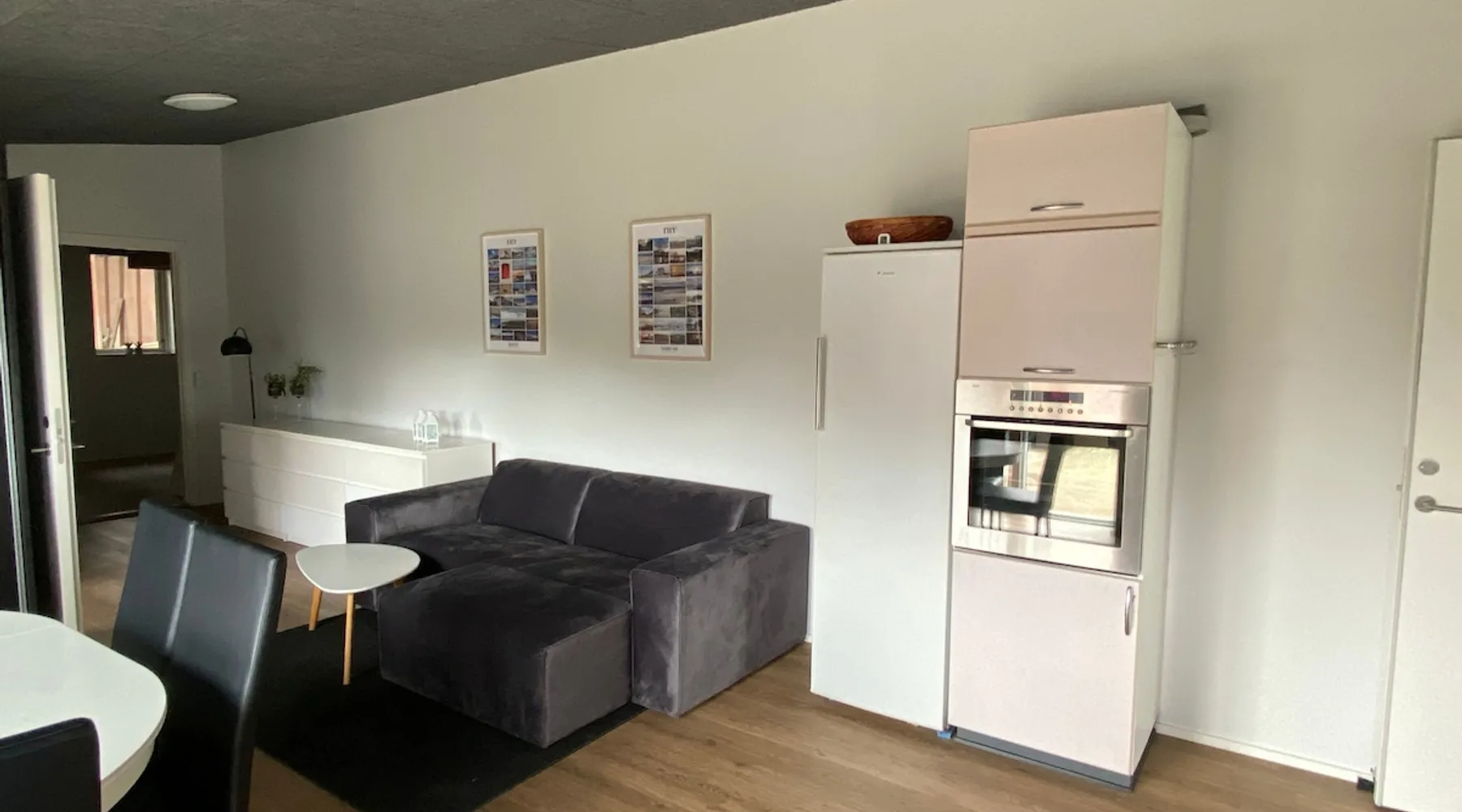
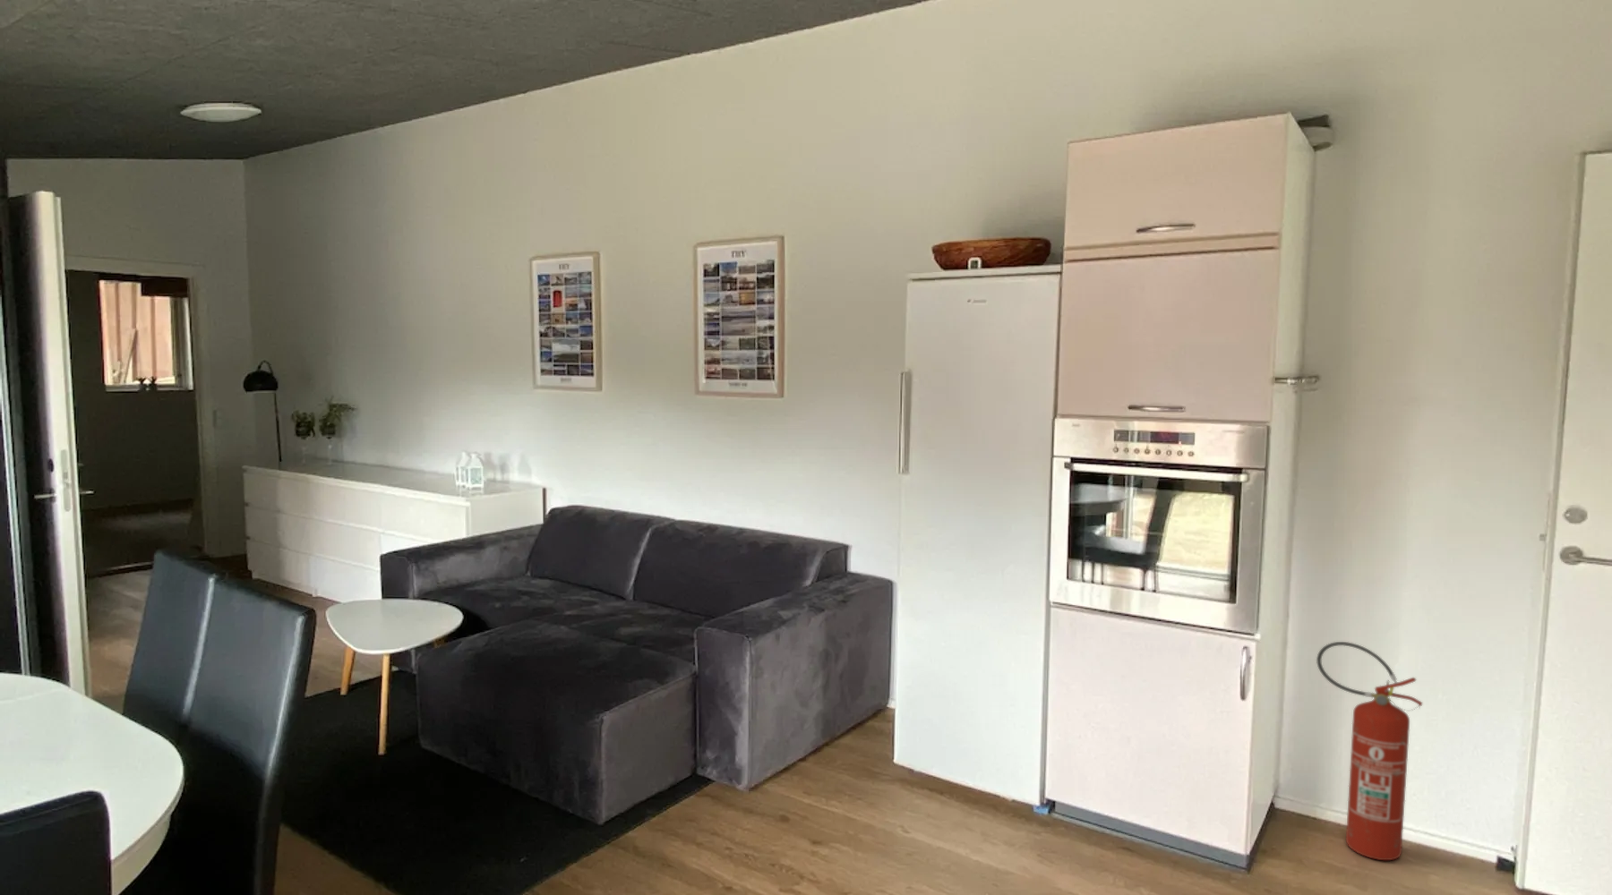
+ fire extinguisher [1315,640,1423,861]
